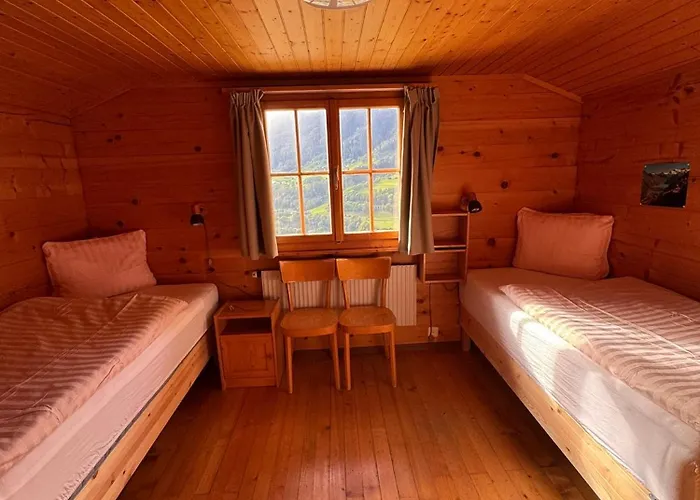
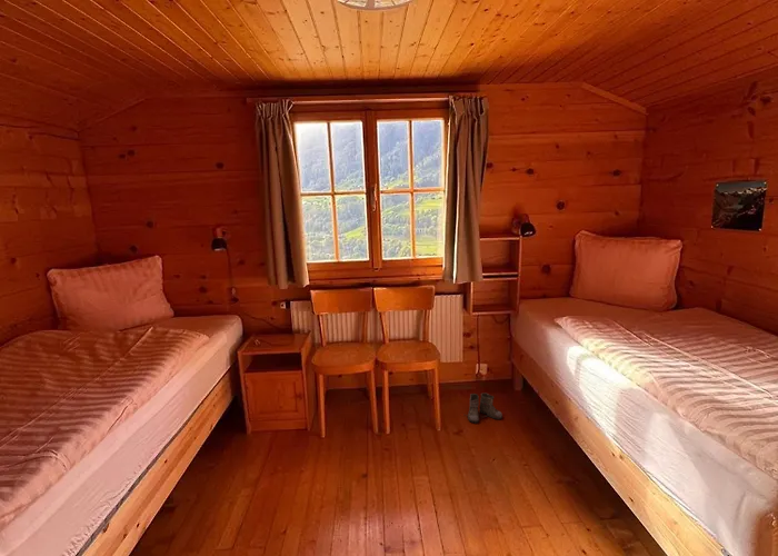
+ boots [465,391,503,424]
